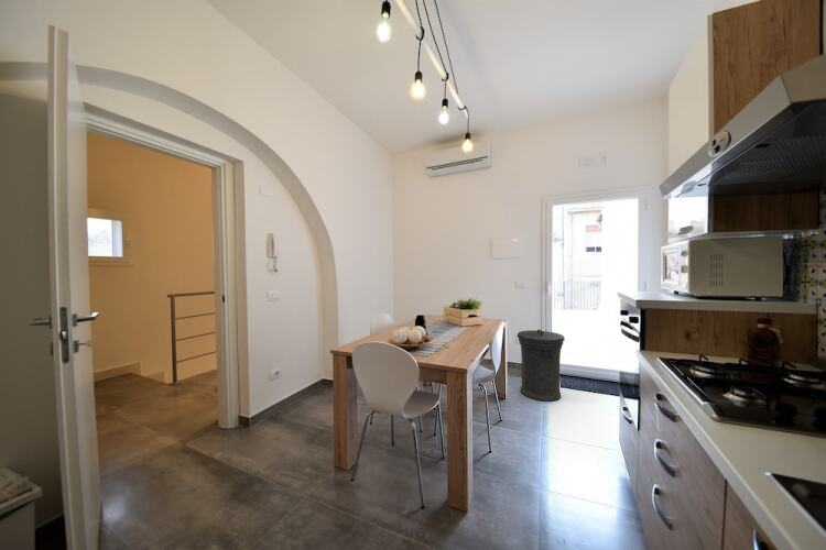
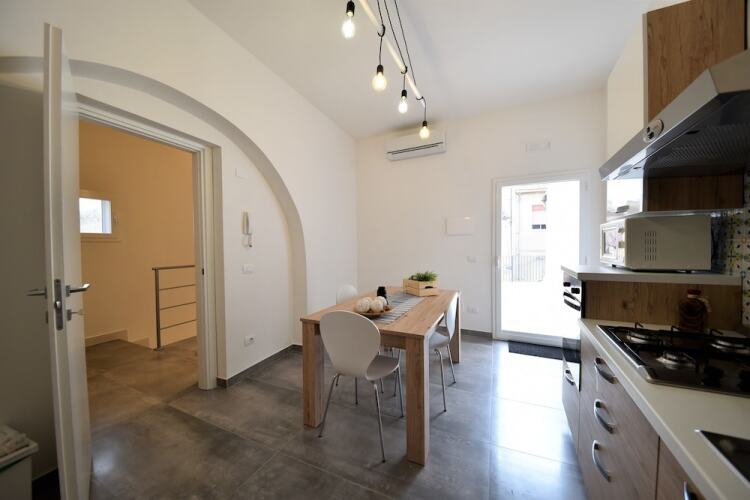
- trash can [515,328,566,403]
